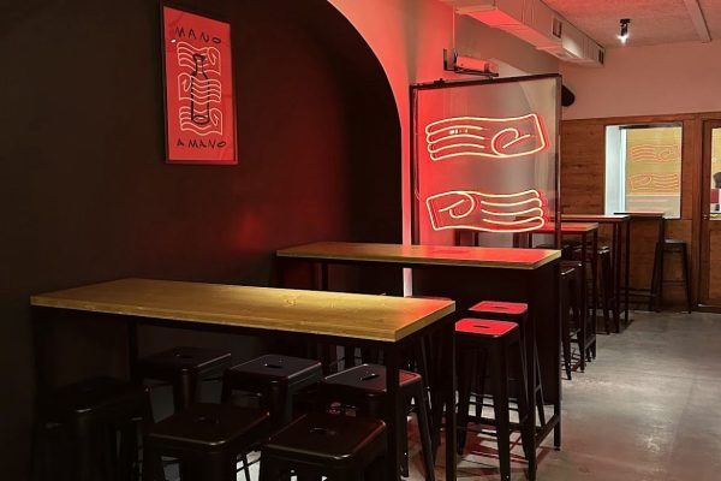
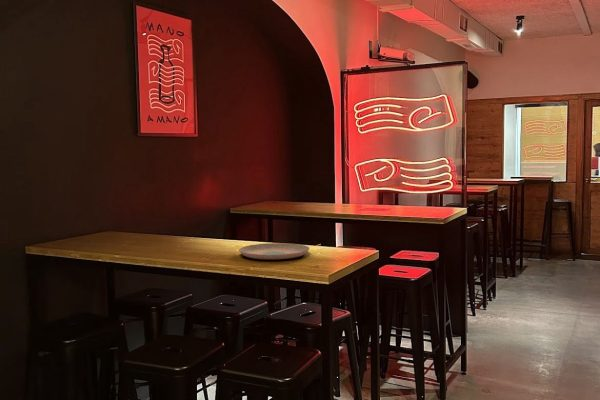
+ plate [238,242,310,261]
